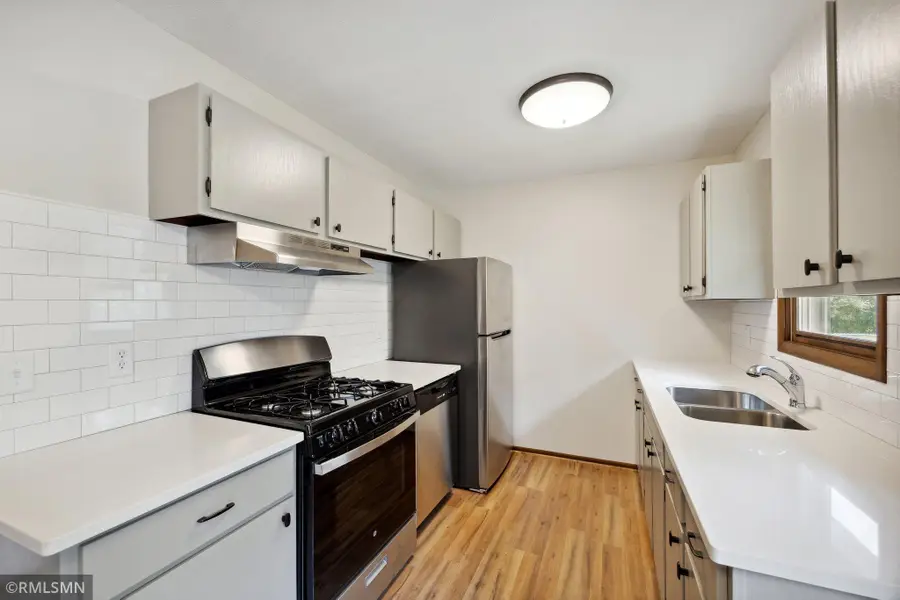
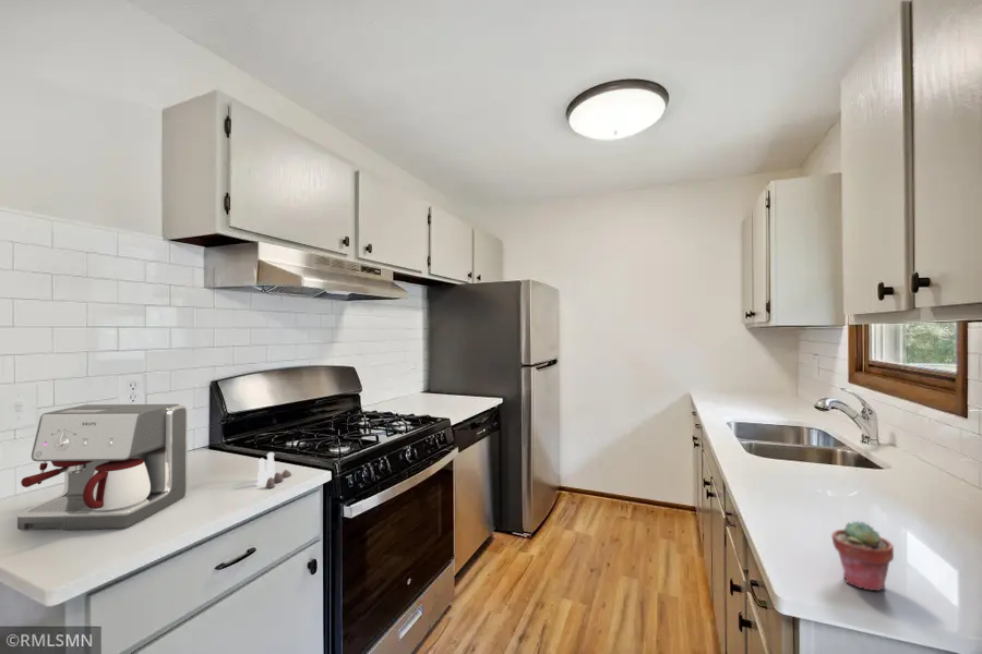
+ potted succulent [830,520,895,592]
+ coffee maker [16,403,189,531]
+ salt and pepper shaker set [255,451,292,489]
